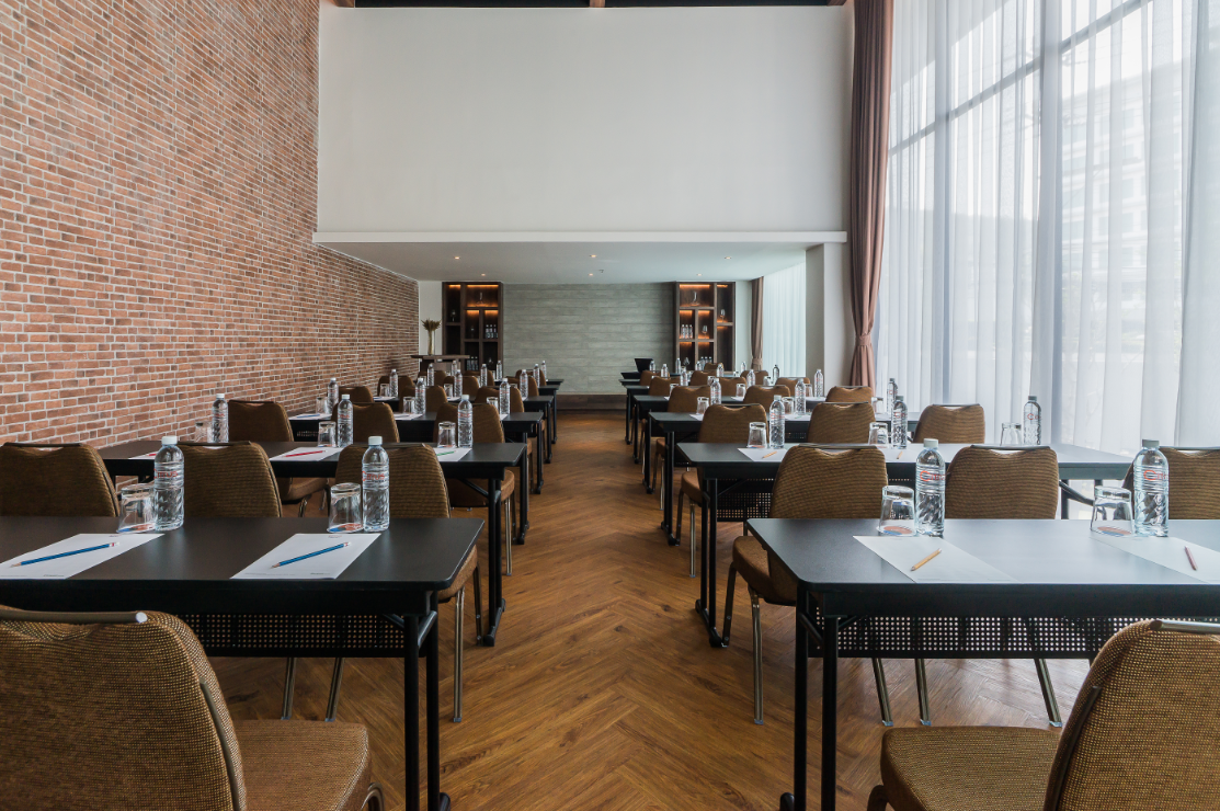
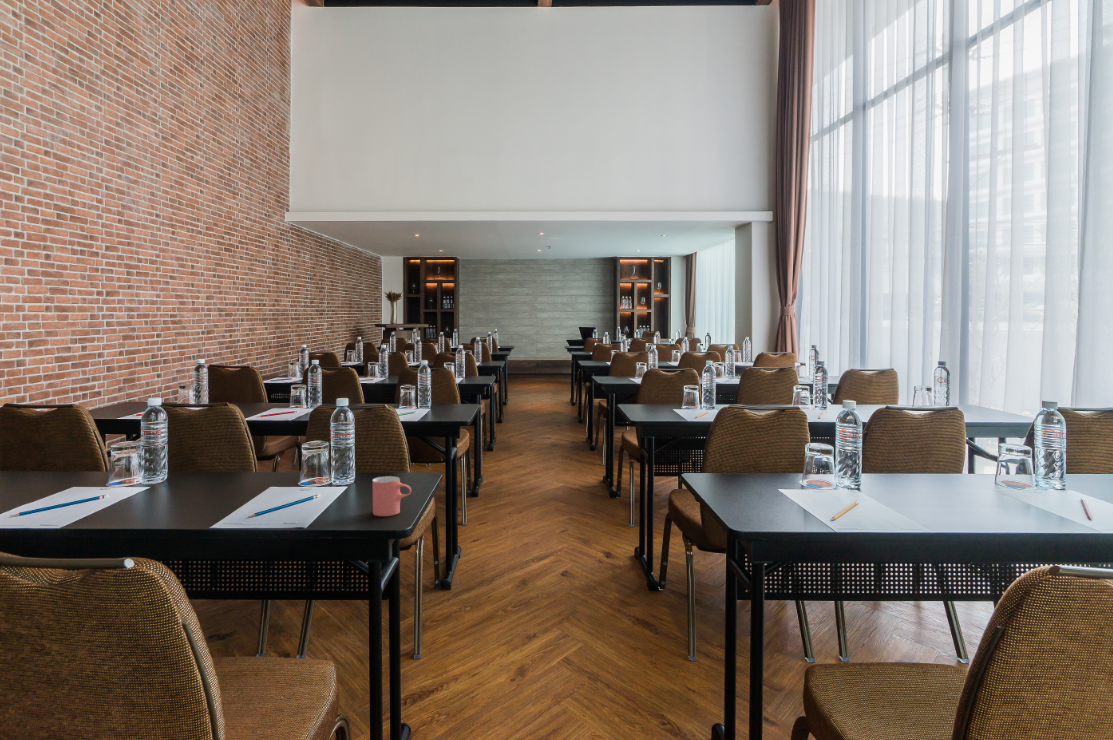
+ cup [372,475,412,517]
